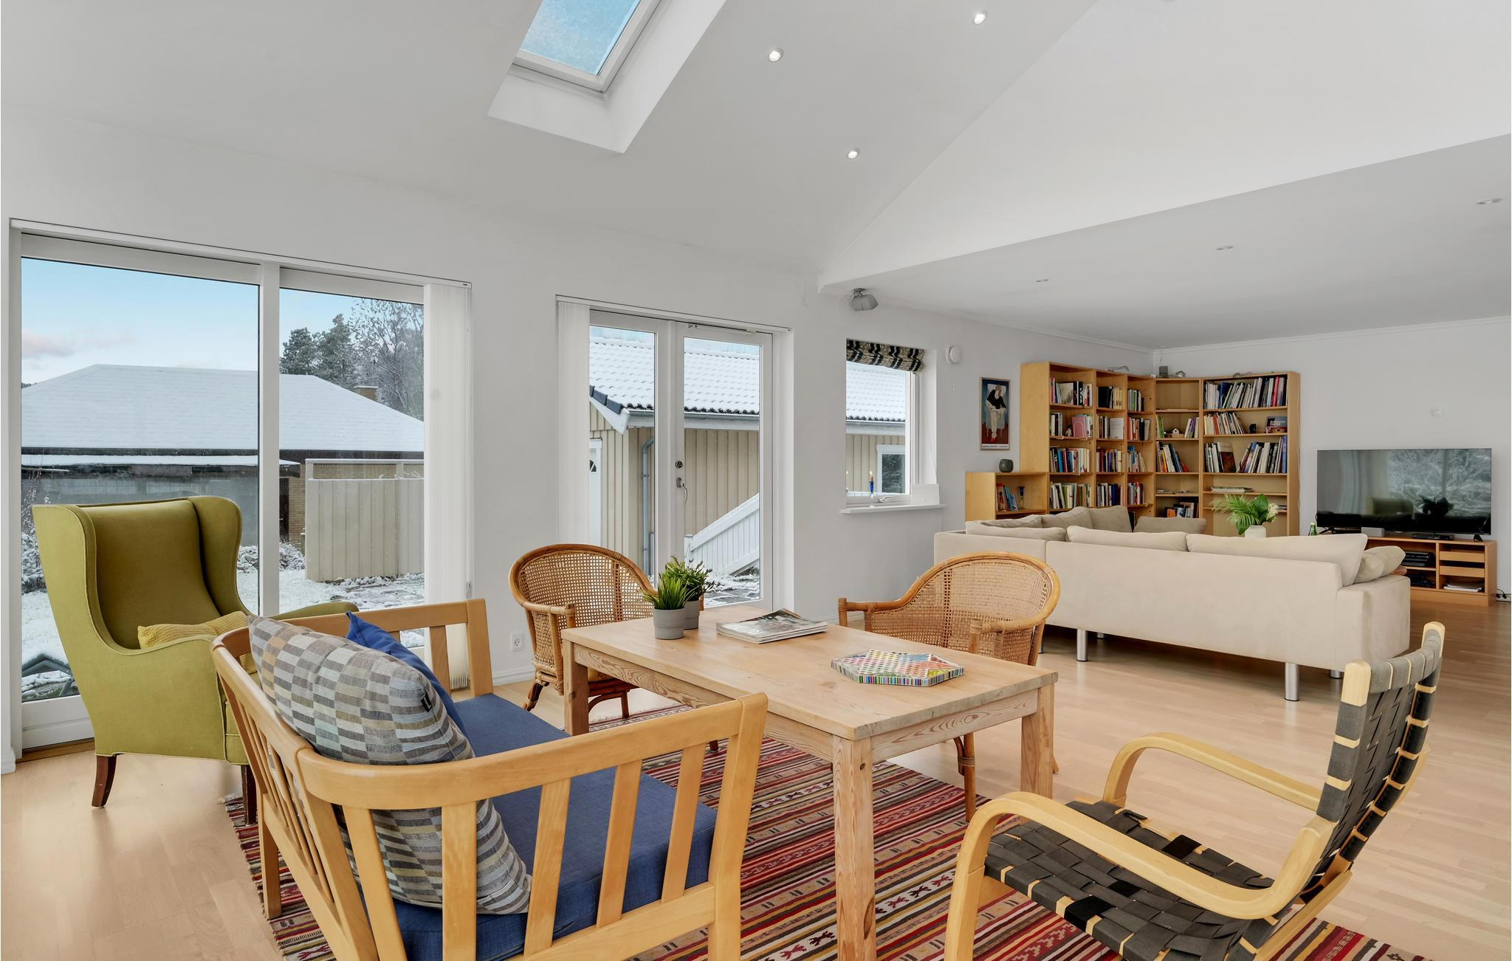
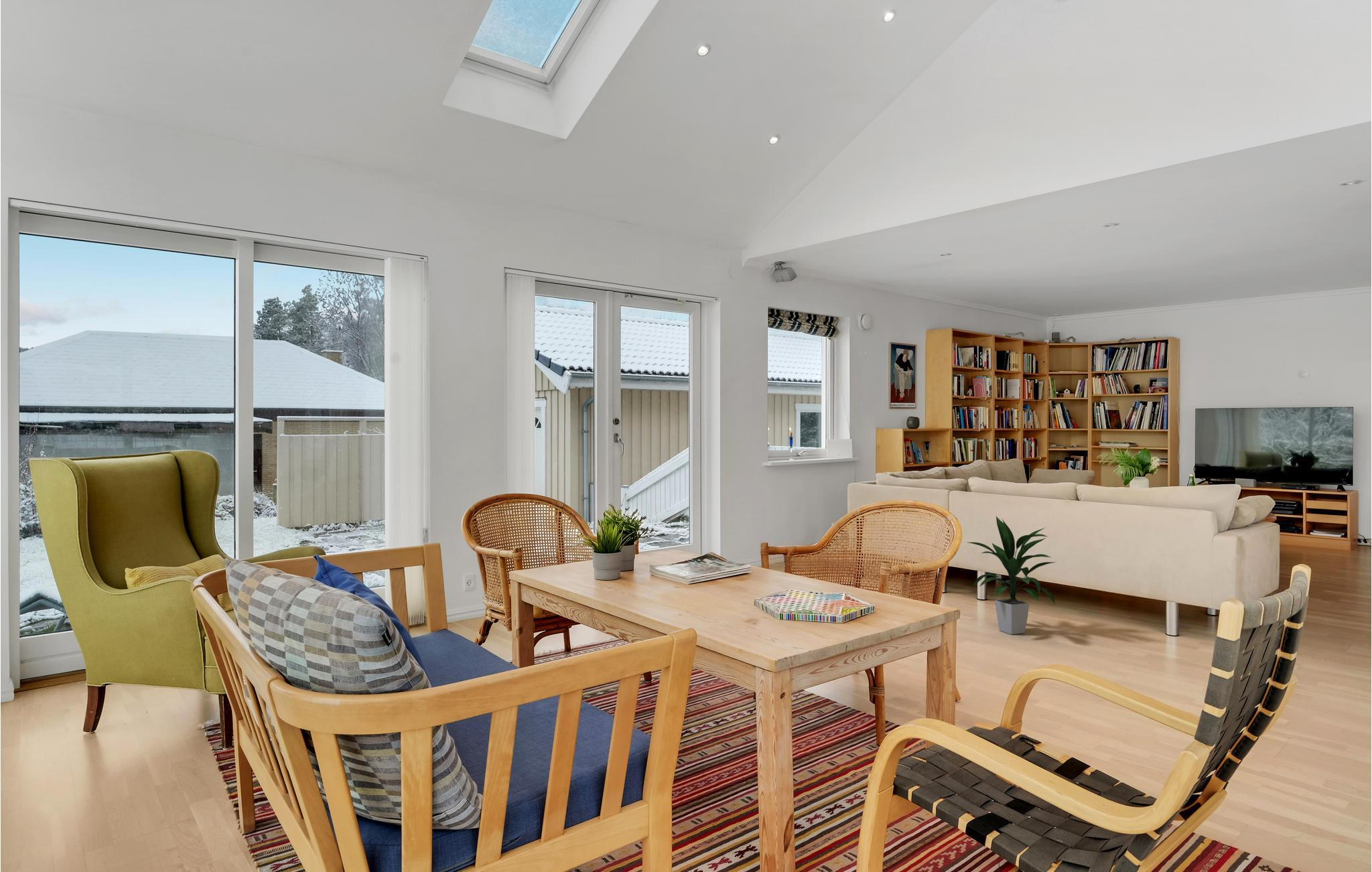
+ indoor plant [967,516,1056,635]
